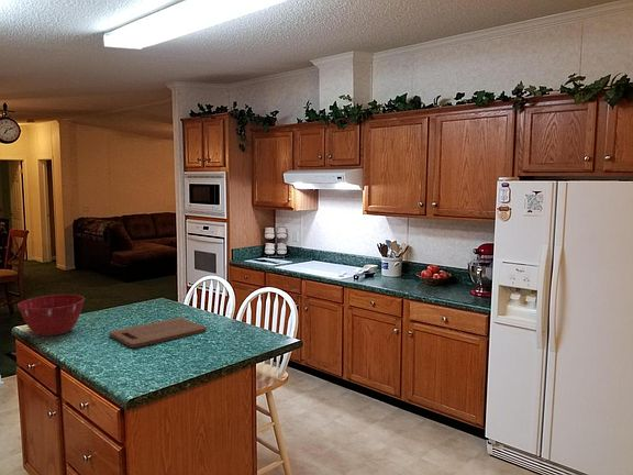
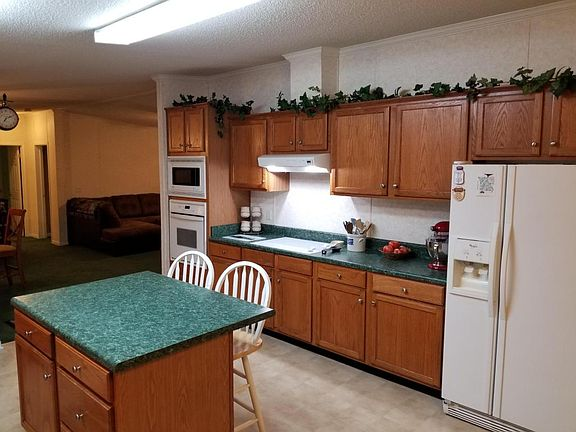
- cutting board [108,317,208,349]
- mixing bowl [16,294,86,338]
